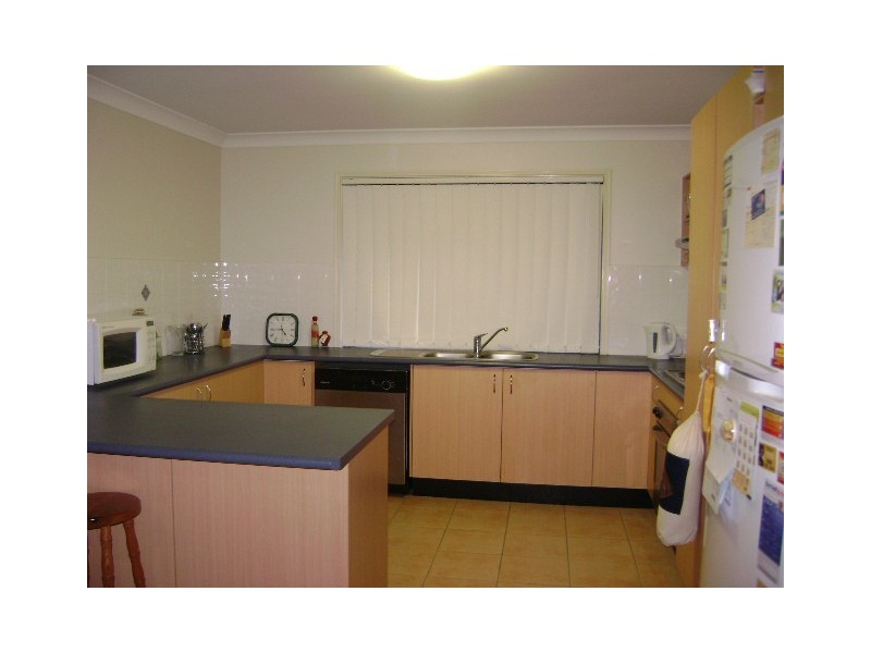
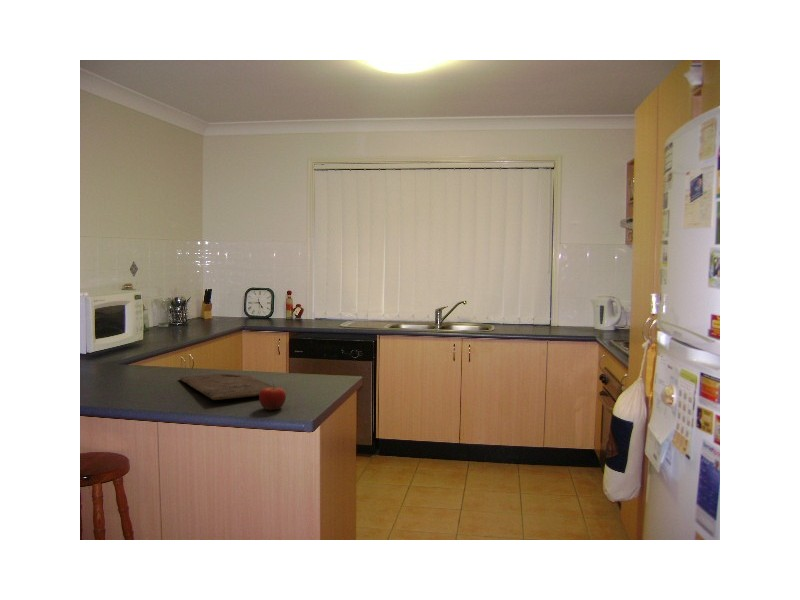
+ fruit [258,383,287,411]
+ cutting board [178,373,278,401]
